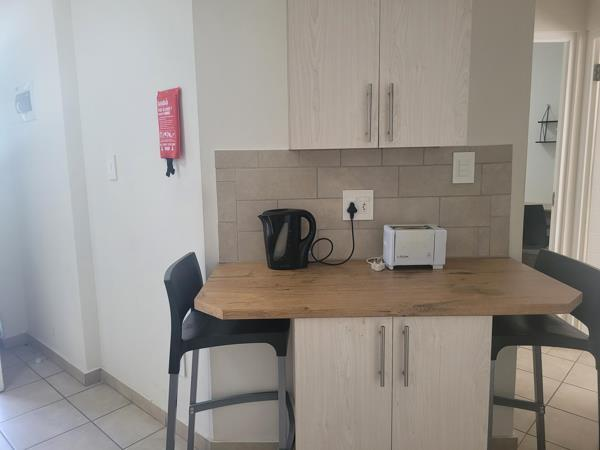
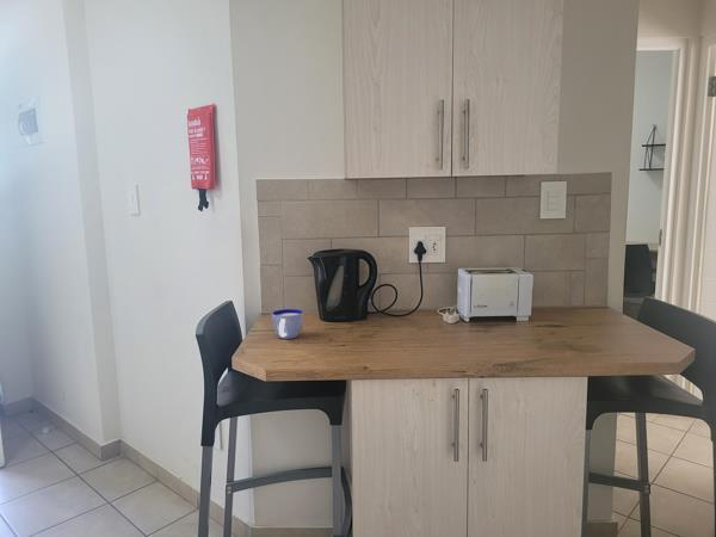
+ cup [271,308,304,340]
